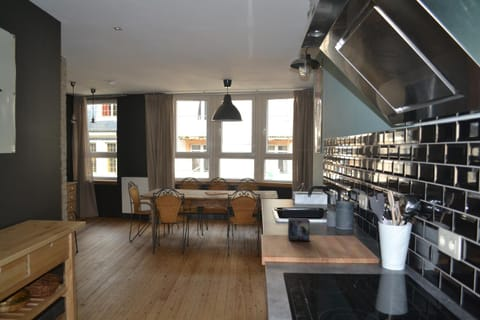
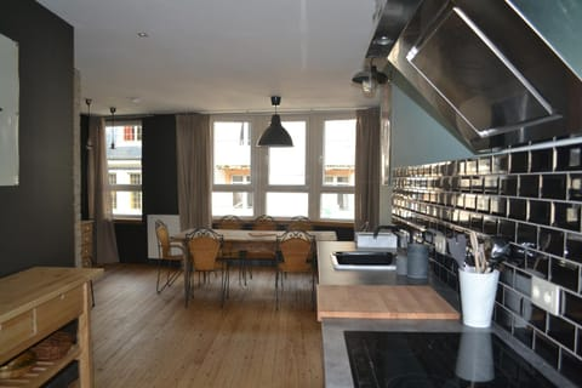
- small box [287,217,311,242]
